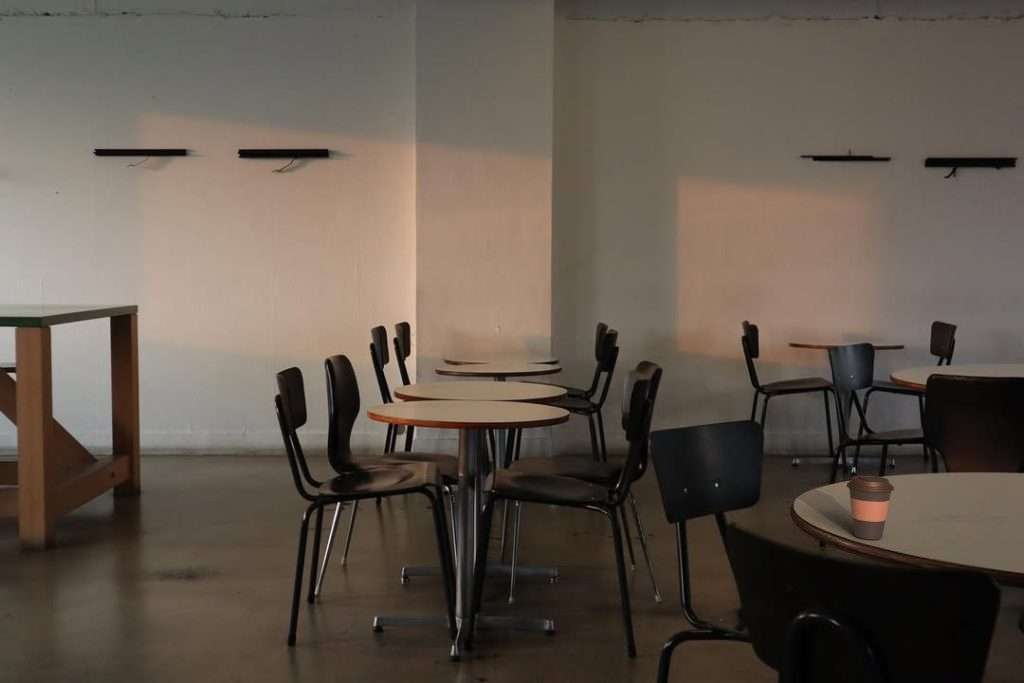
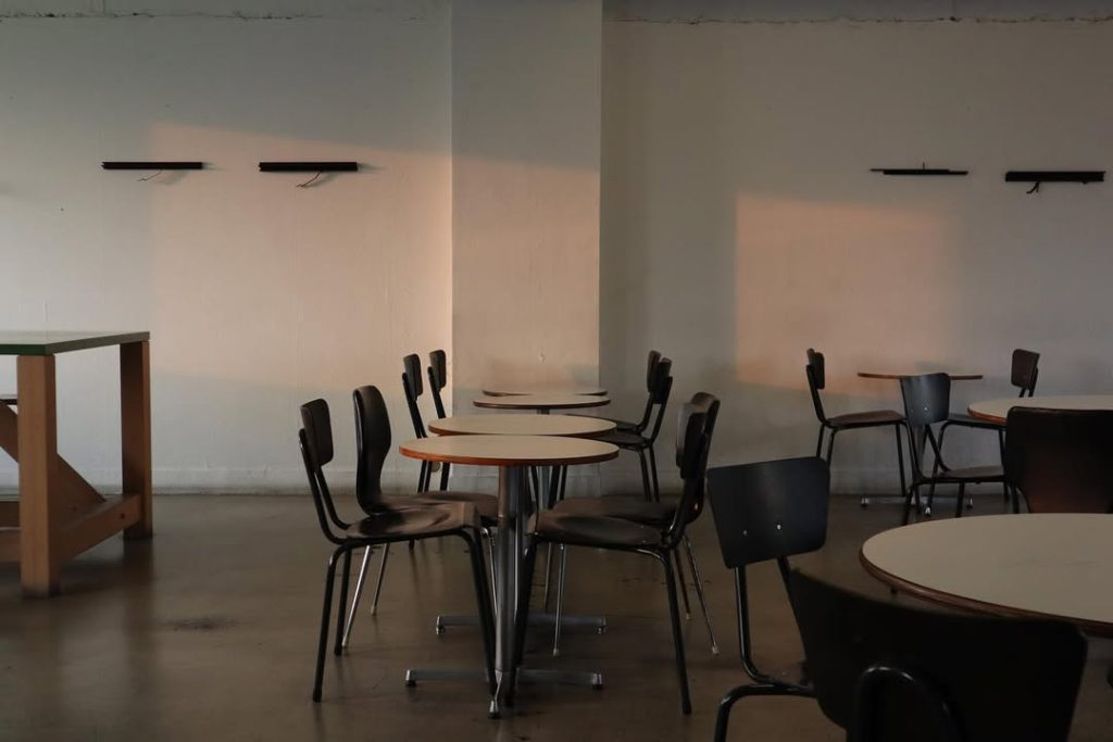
- coffee cup [845,475,895,541]
